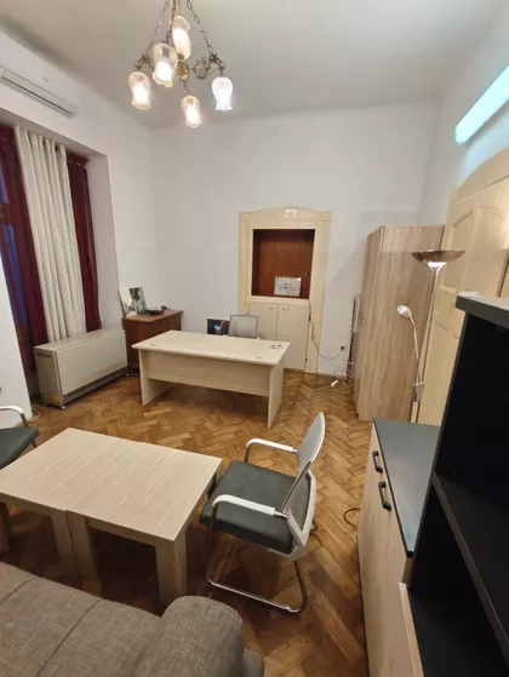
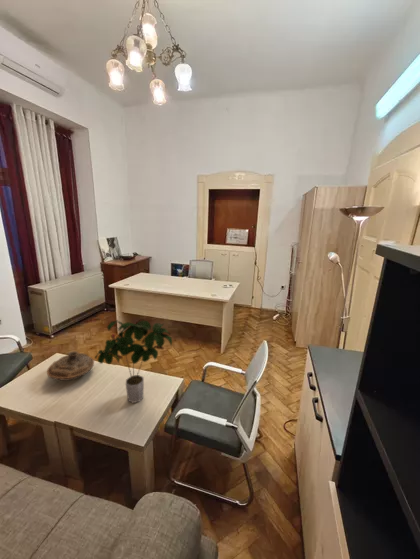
+ decorative bowl [46,350,95,382]
+ potted plant [94,318,173,404]
